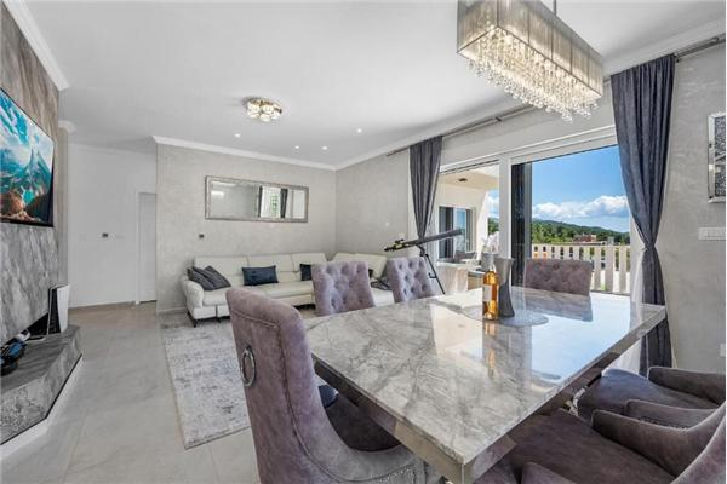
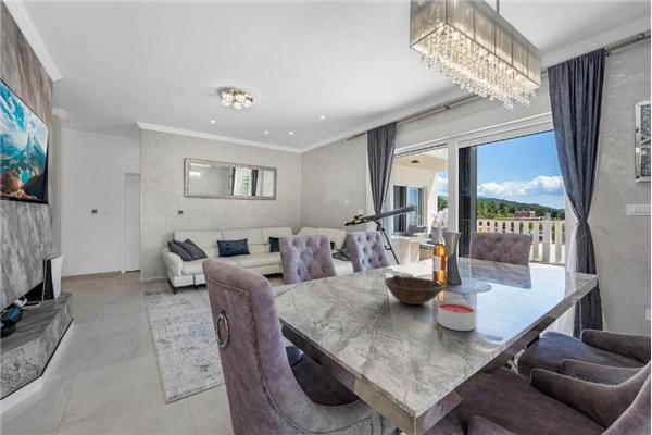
+ bowl [384,274,446,306]
+ candle [437,301,476,332]
